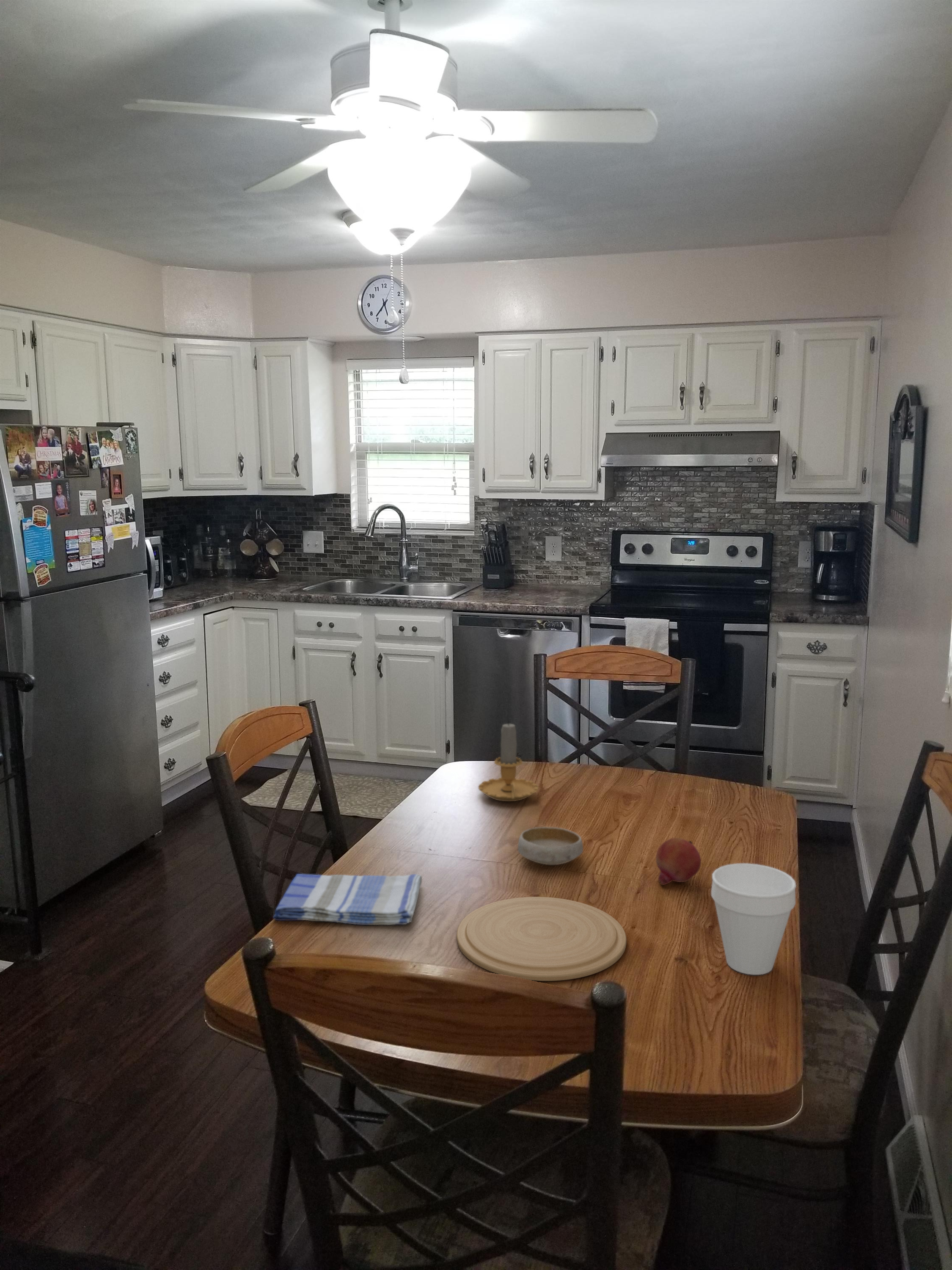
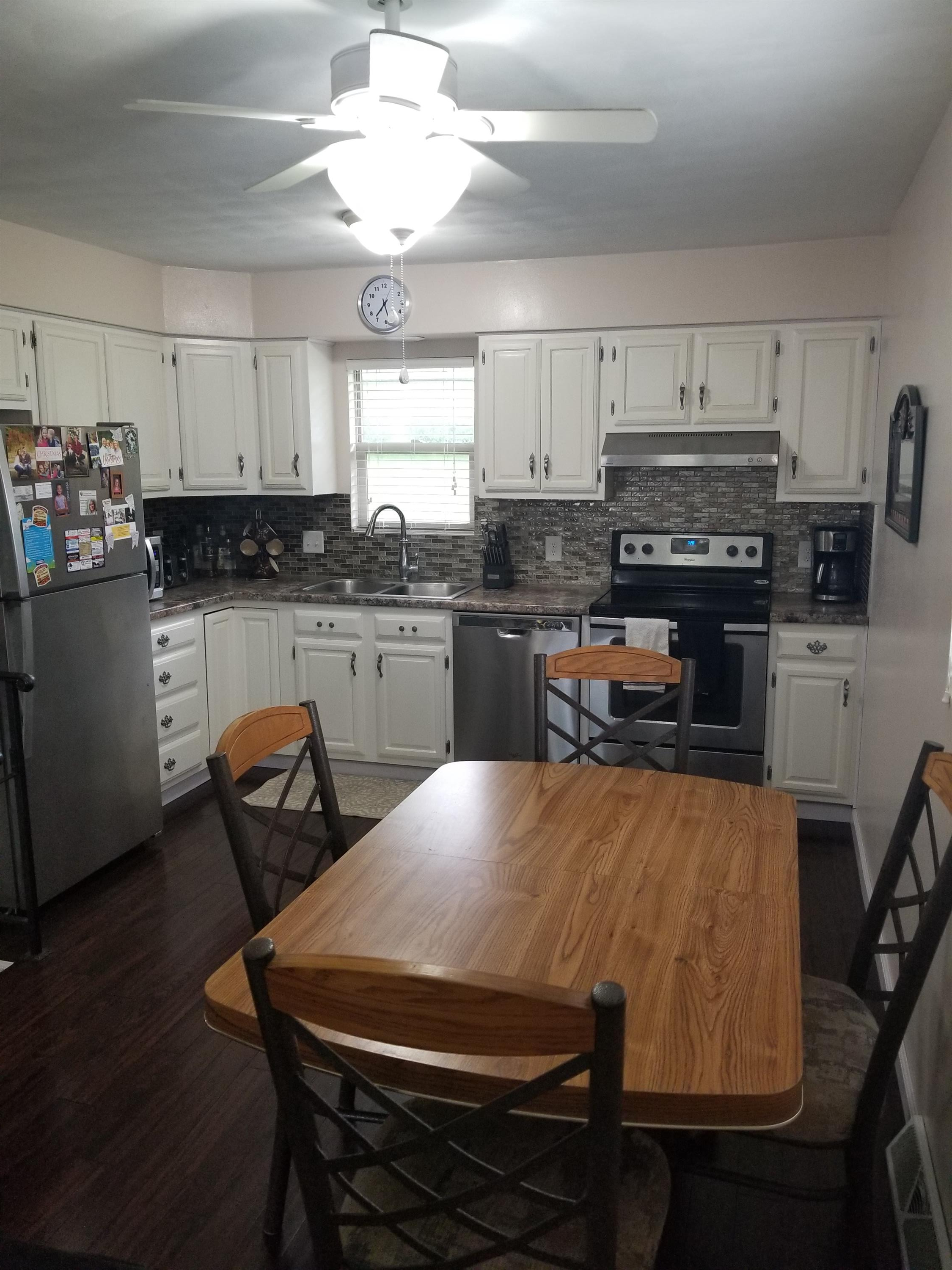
- dish towel [272,873,422,925]
- fruit [655,837,702,886]
- bowl [517,826,583,865]
- cup [711,863,797,975]
- candle [478,720,539,802]
- plate [456,897,627,981]
